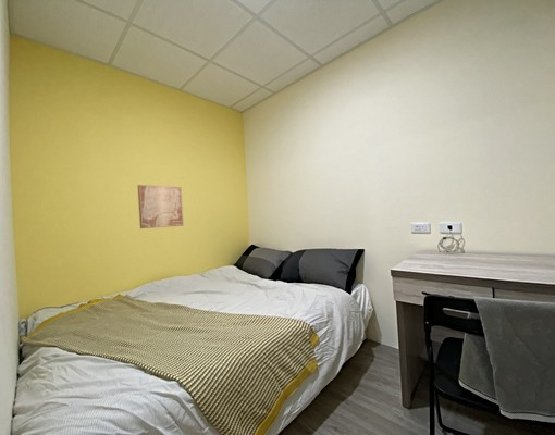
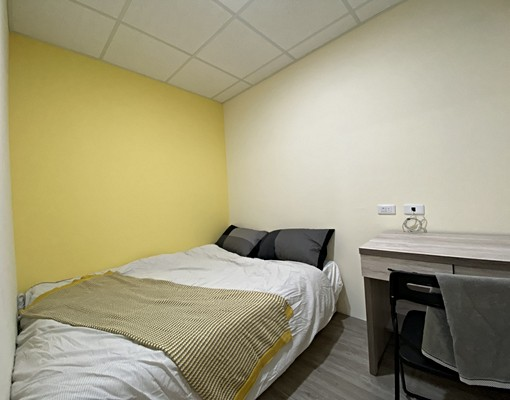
- wall art [137,184,185,229]
